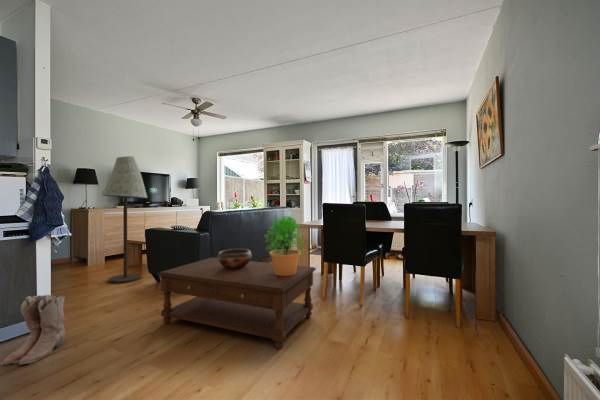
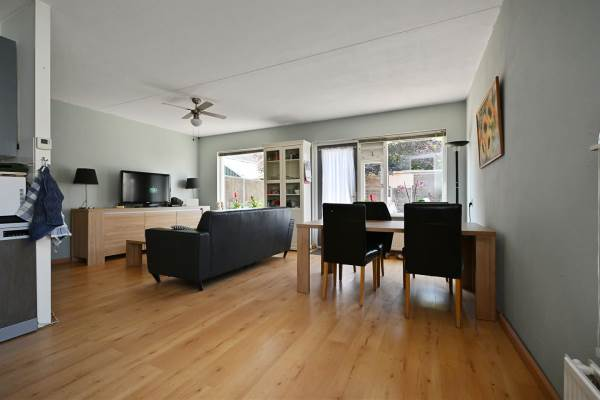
- potted plant [264,214,306,276]
- floor lamp [101,155,148,284]
- decorative bowl [216,248,253,269]
- coffee table [156,256,317,350]
- boots [0,294,66,366]
